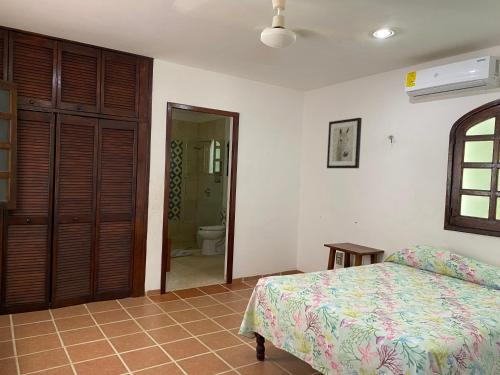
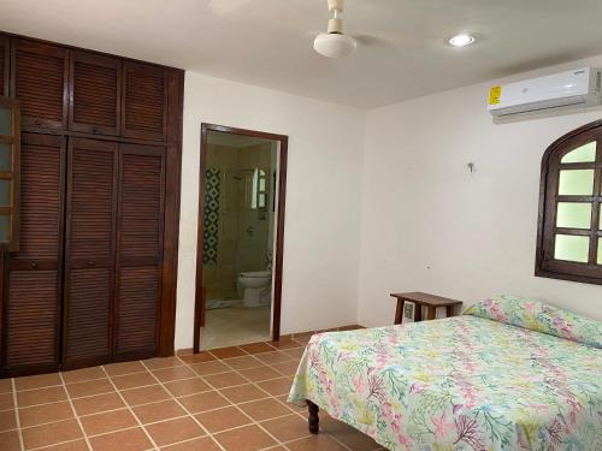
- wall art [326,117,363,169]
